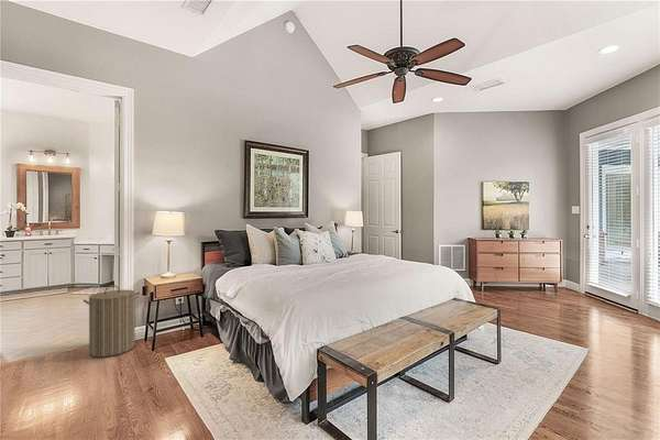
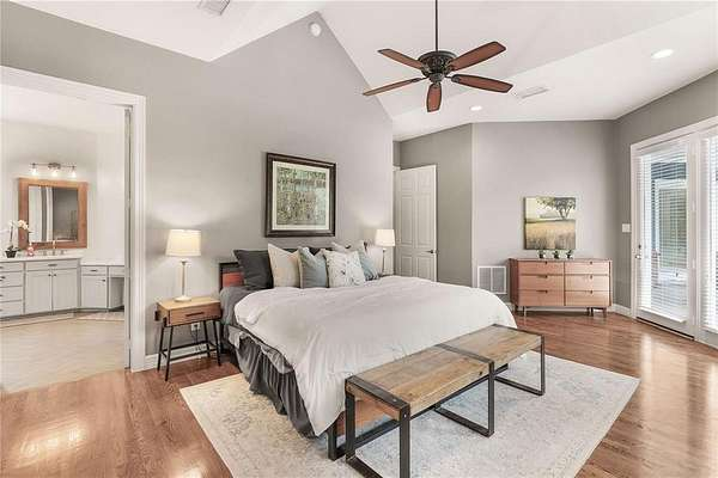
- laundry hamper [82,284,141,359]
